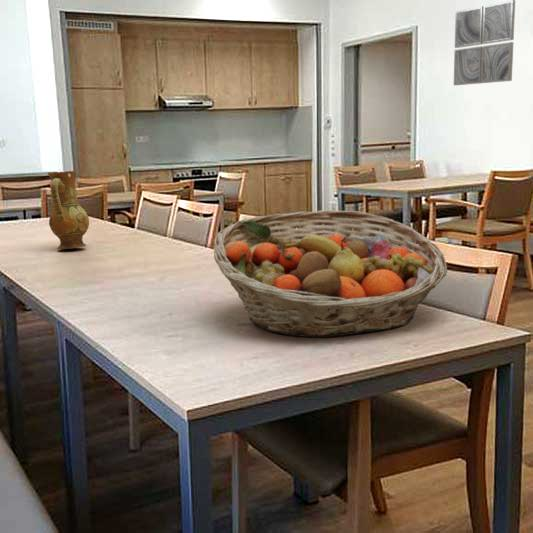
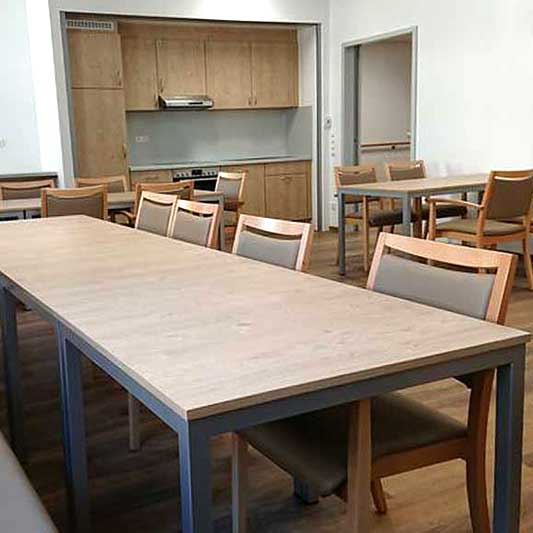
- ceramic jug [47,170,90,251]
- wall art [453,0,516,86]
- fruit basket [213,209,448,338]
